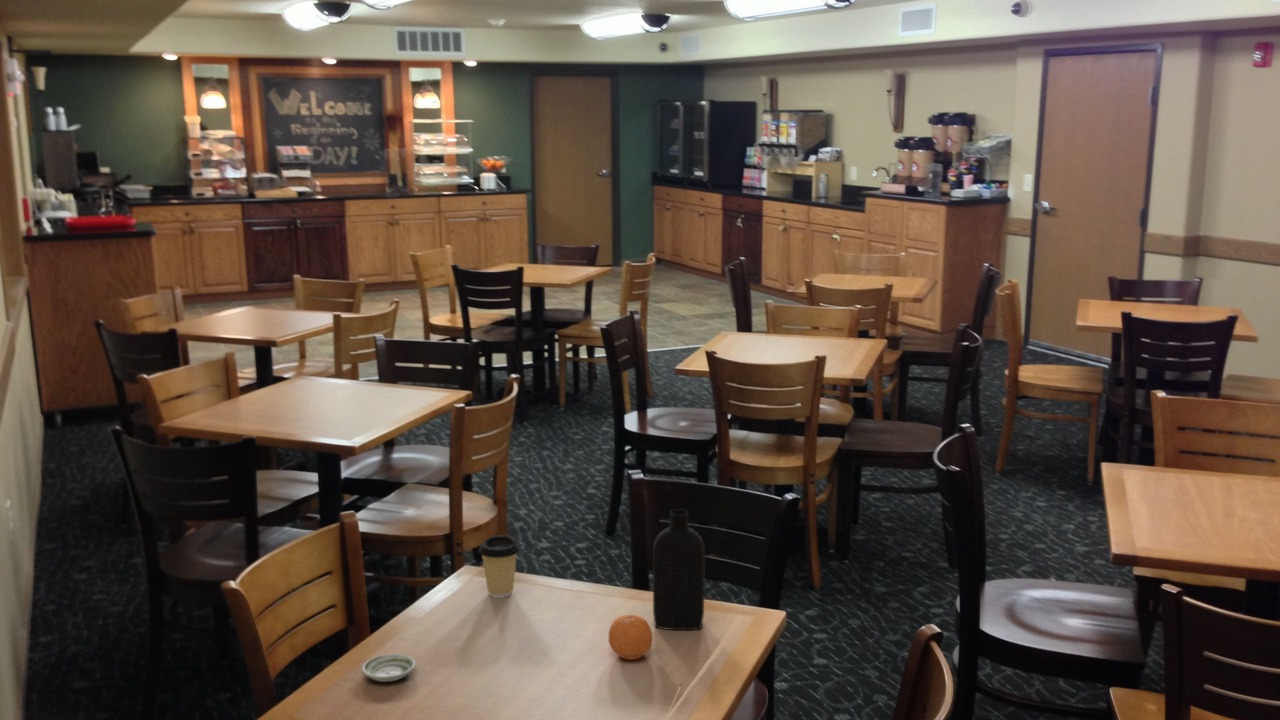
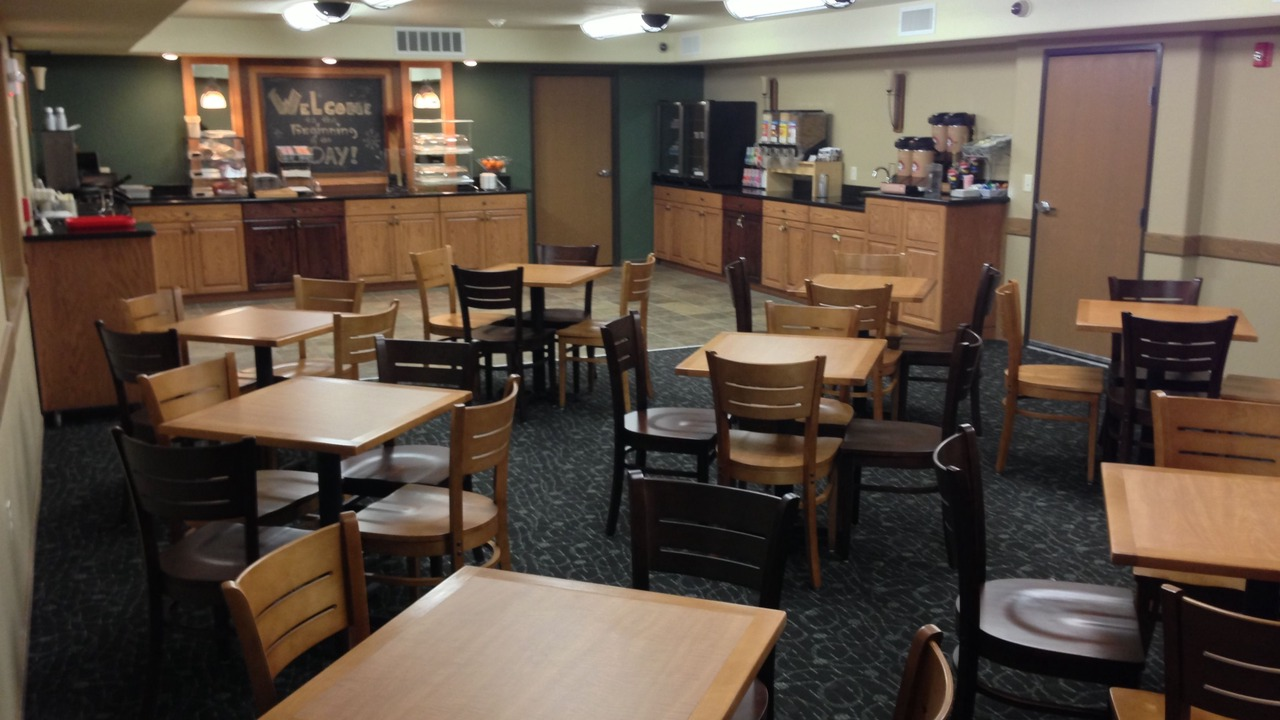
- fruit [607,614,653,661]
- saucer [361,653,417,683]
- coffee cup [477,534,521,599]
- bottle [652,508,706,631]
